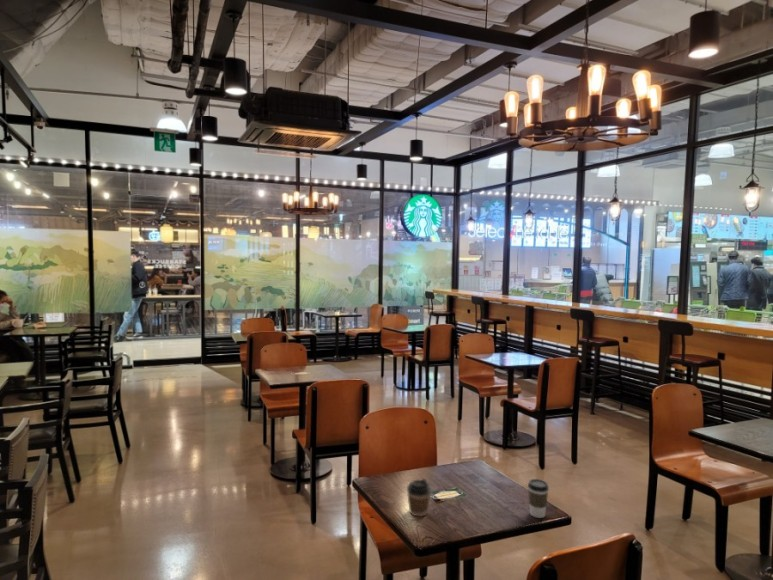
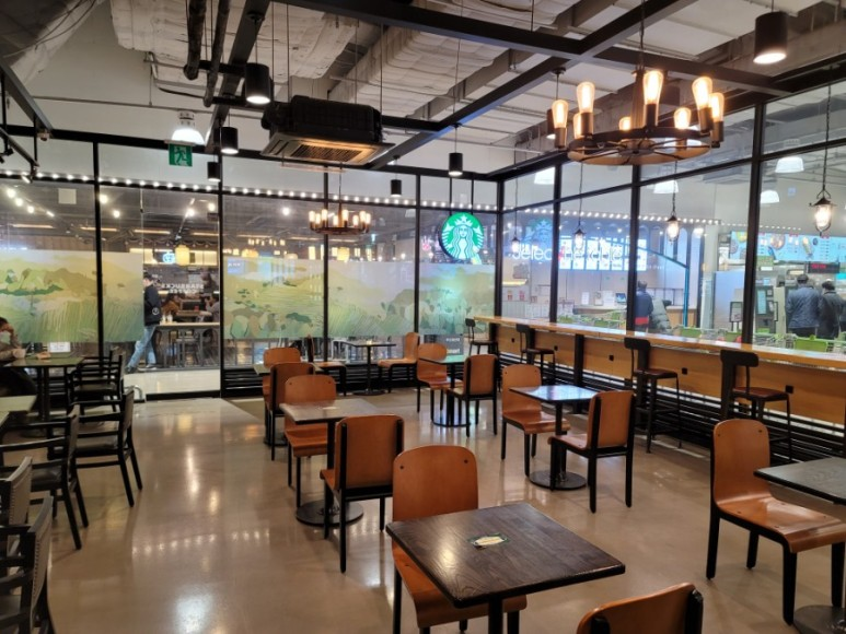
- coffee cup [527,478,550,519]
- coffee cup [406,478,432,518]
